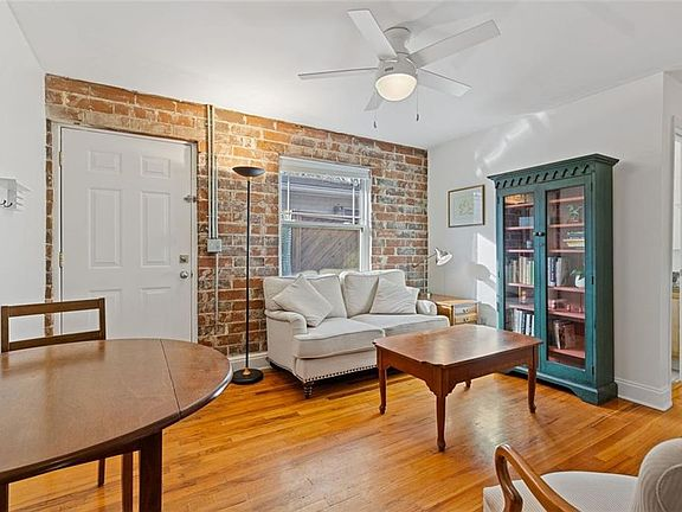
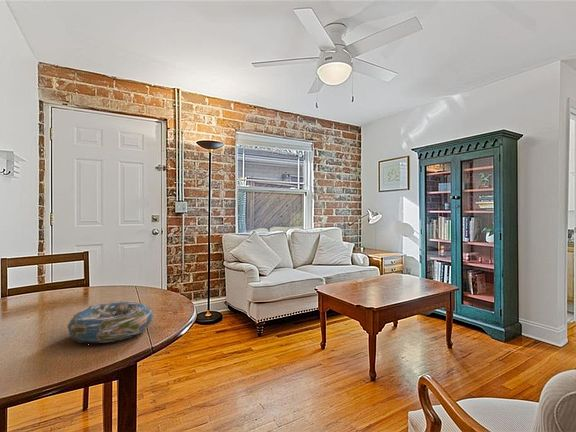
+ decorative bowl [67,300,154,344]
